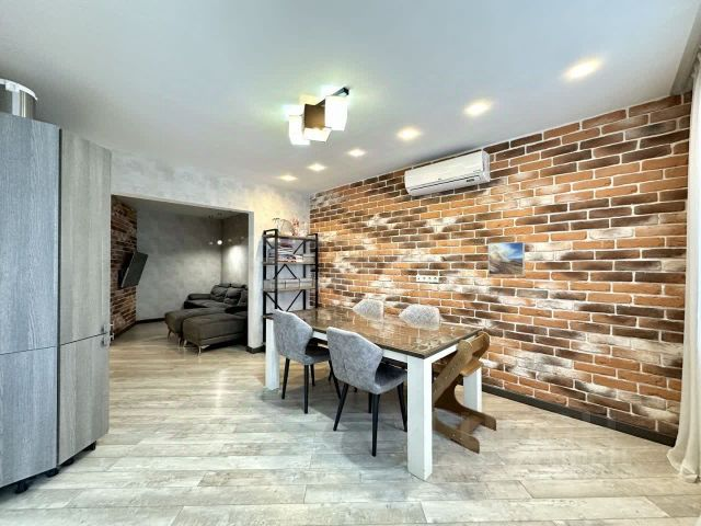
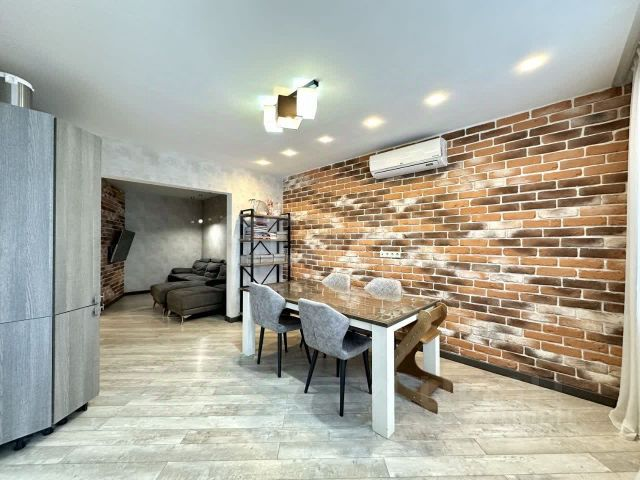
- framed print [487,241,526,276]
